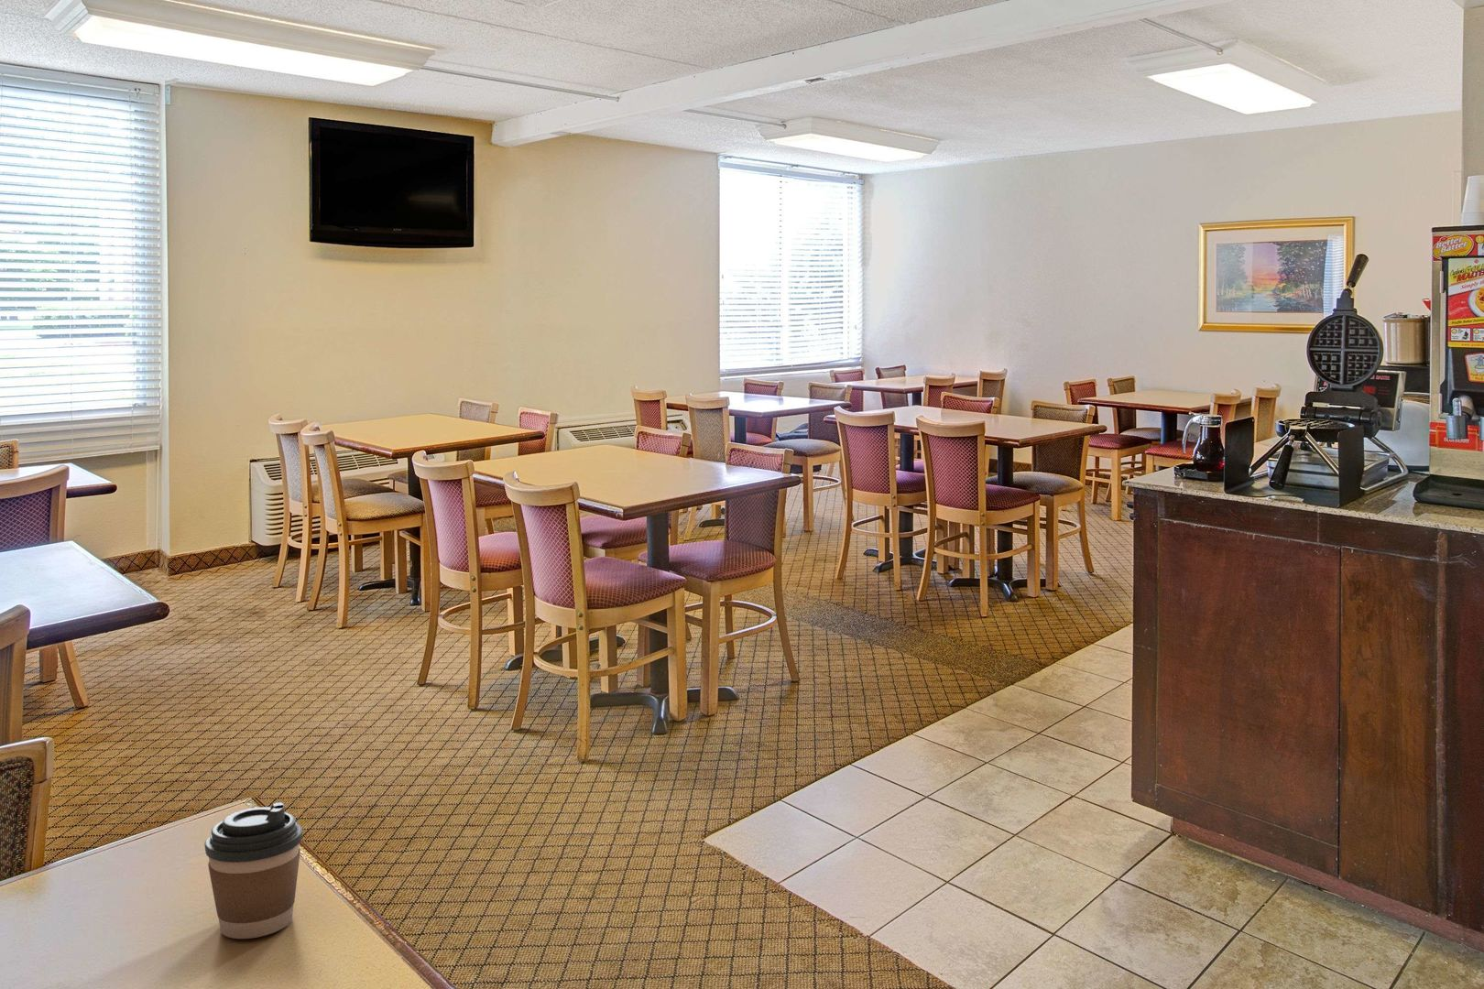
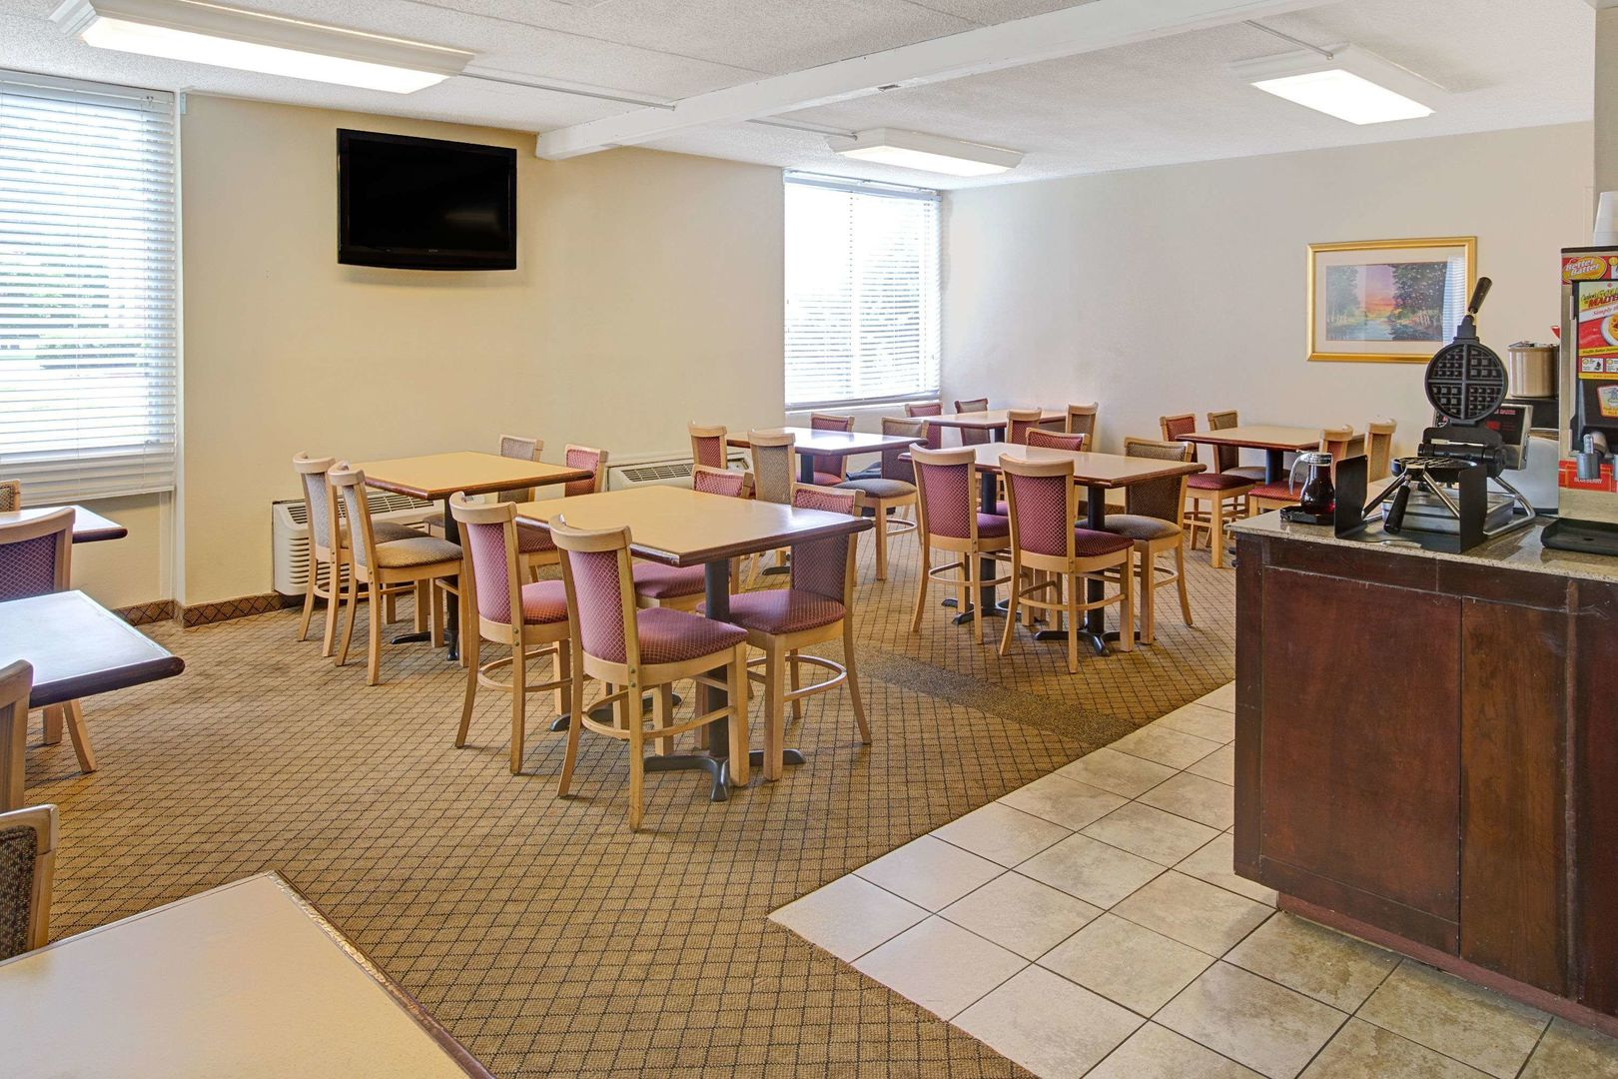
- coffee cup [203,801,304,939]
